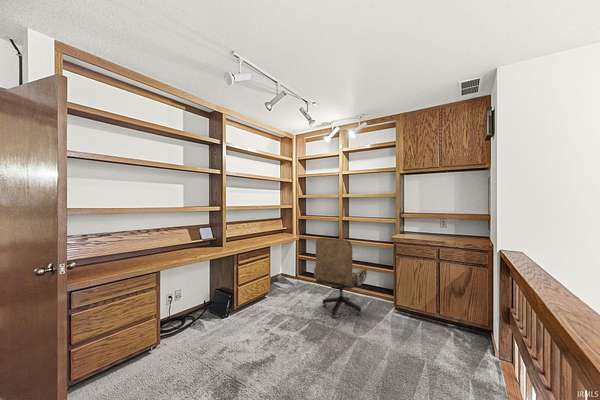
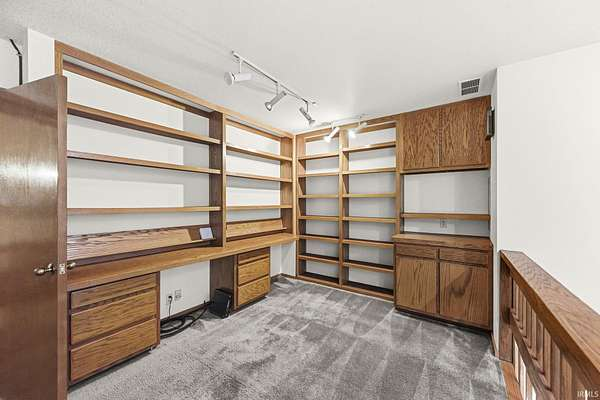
- office chair [313,237,368,319]
